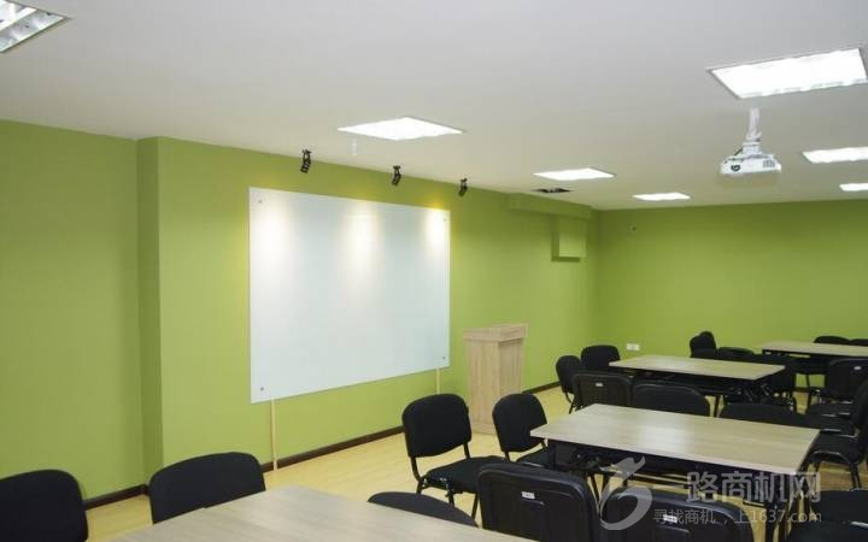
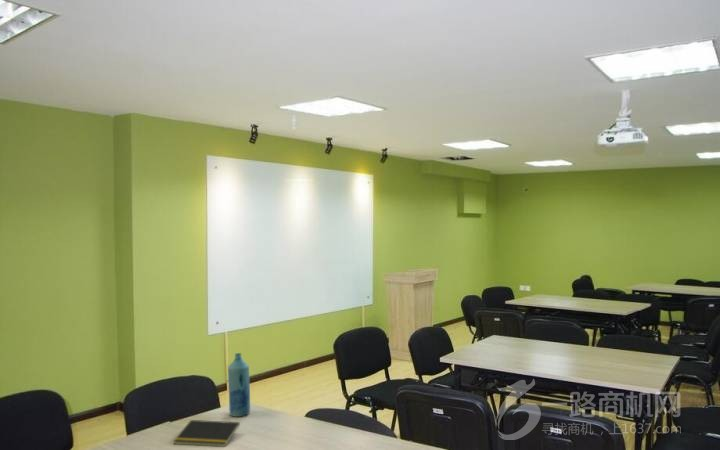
+ notepad [172,419,241,448]
+ bottle [227,352,251,418]
